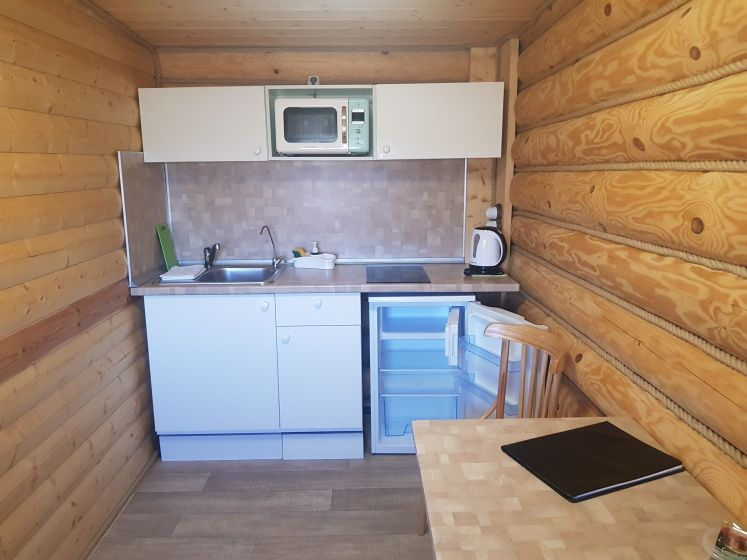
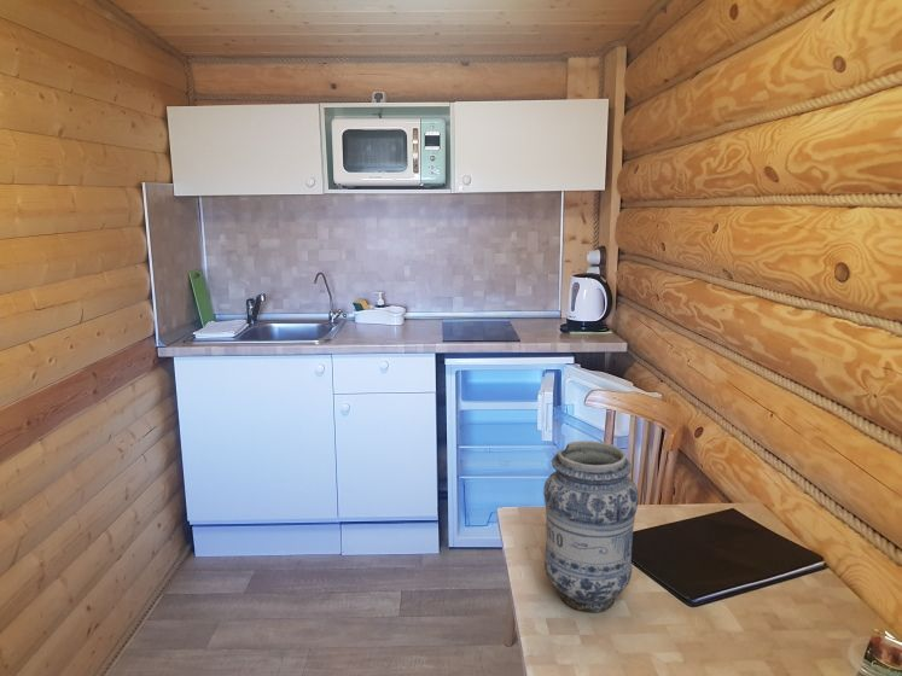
+ vase [542,439,640,613]
